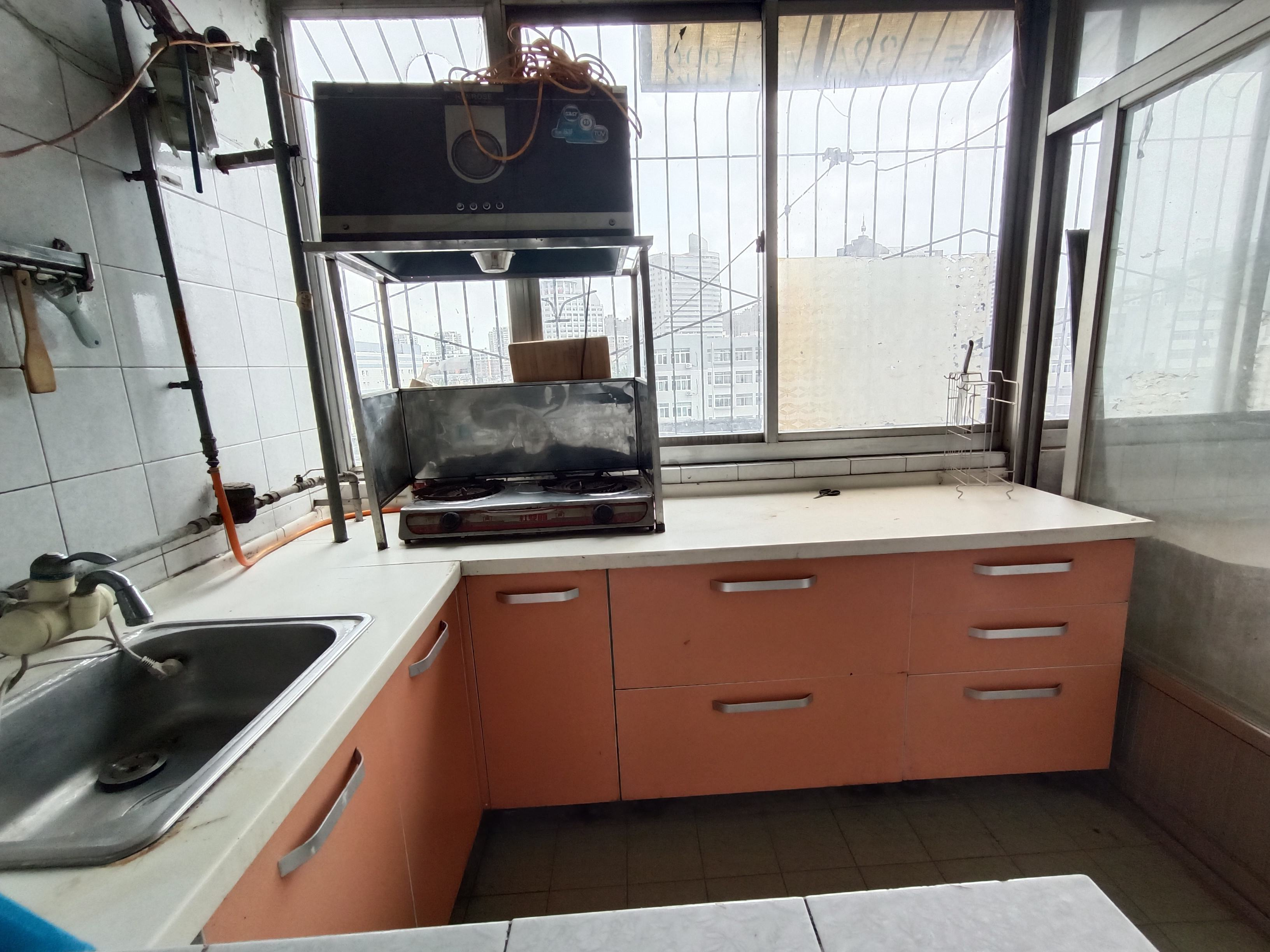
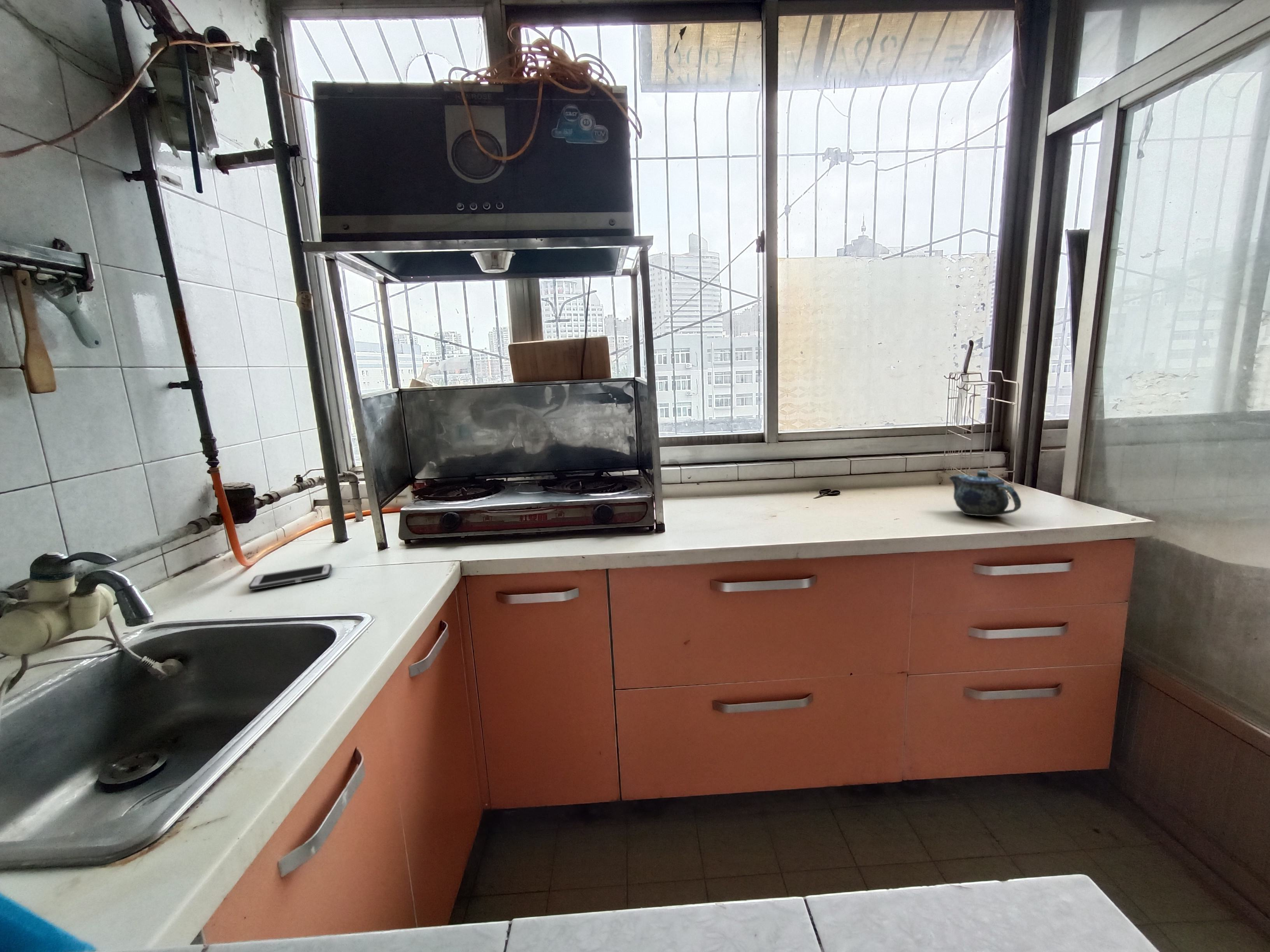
+ chinaware [949,470,1022,517]
+ cell phone [248,563,332,591]
